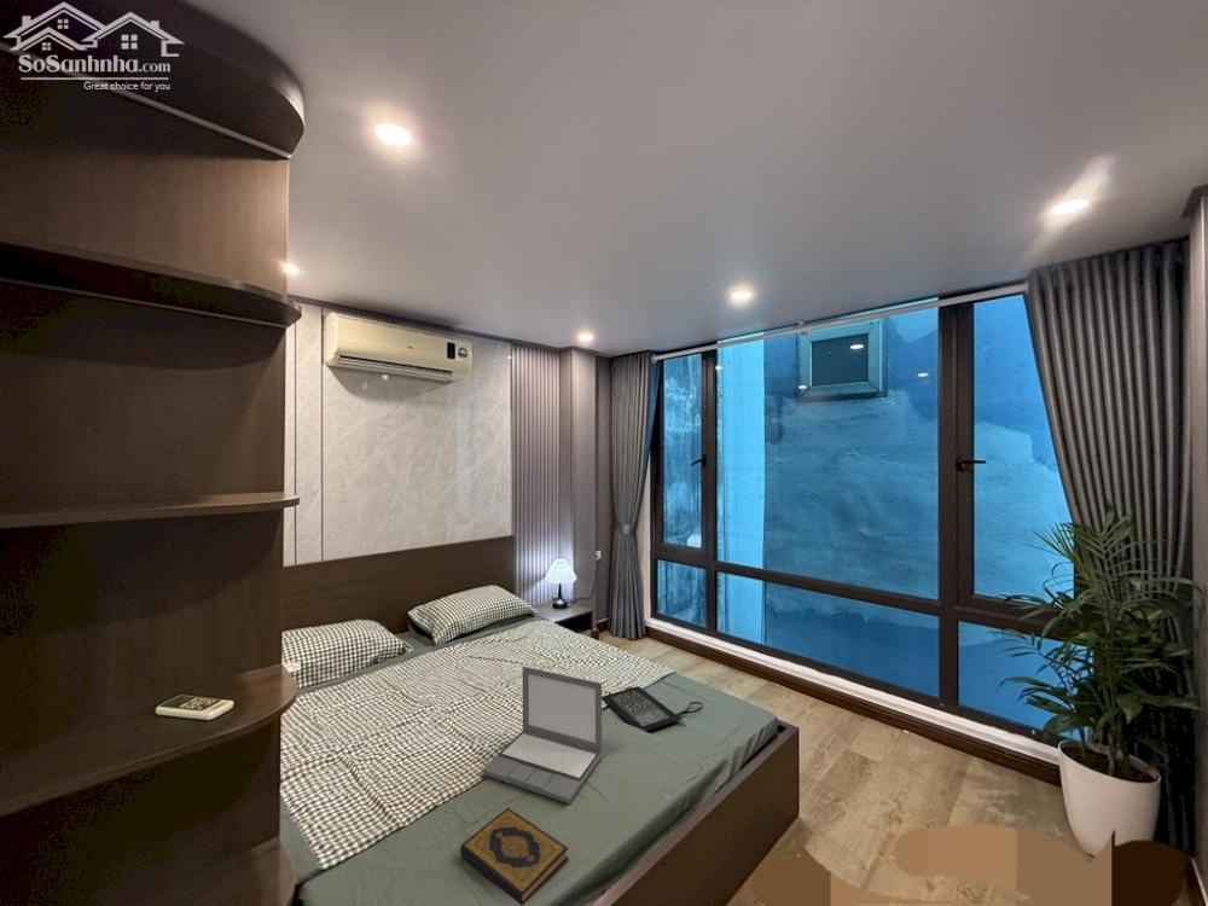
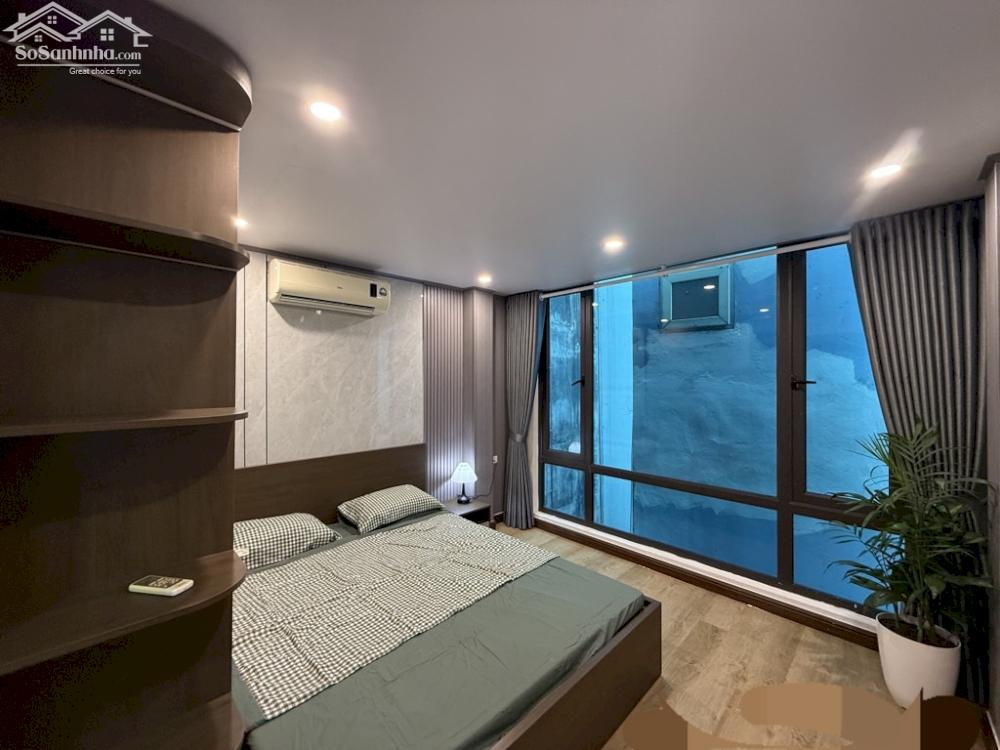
- laptop [481,666,604,805]
- clutch bag [602,685,704,732]
- hardback book [459,807,569,906]
